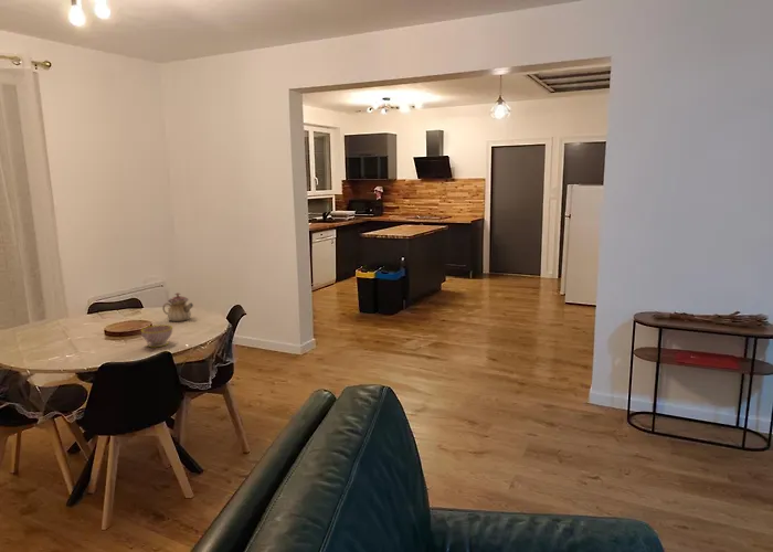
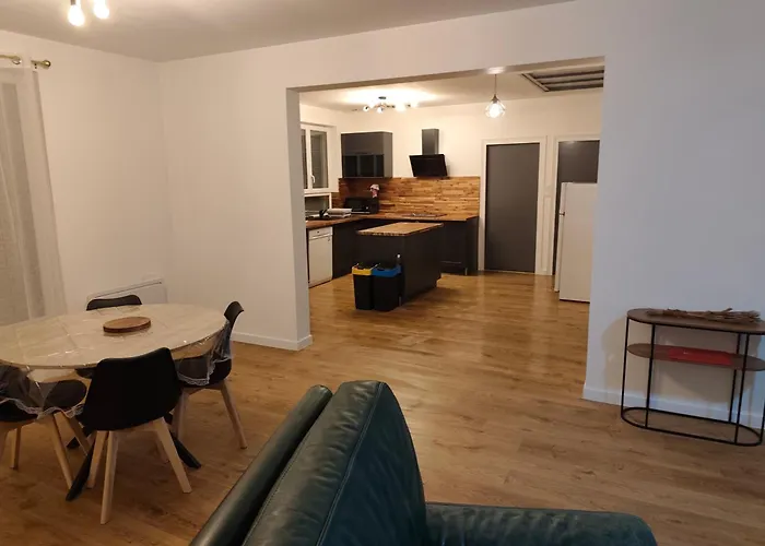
- teacup [140,323,173,348]
- teapot [161,291,194,322]
